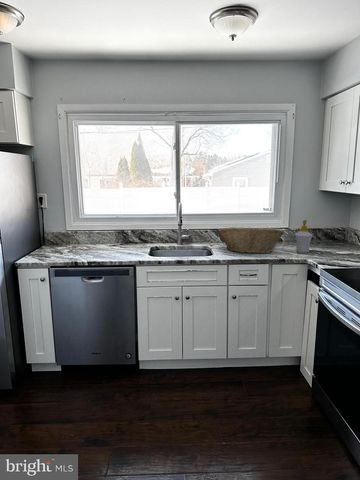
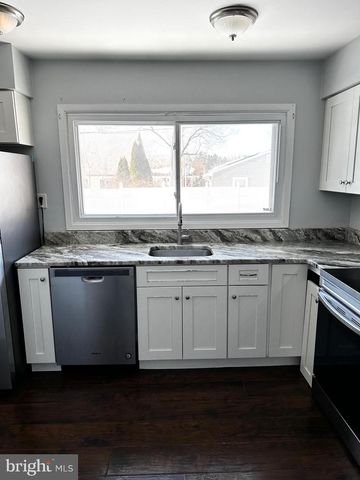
- fruit basket [217,226,285,254]
- soap bottle [294,219,314,254]
